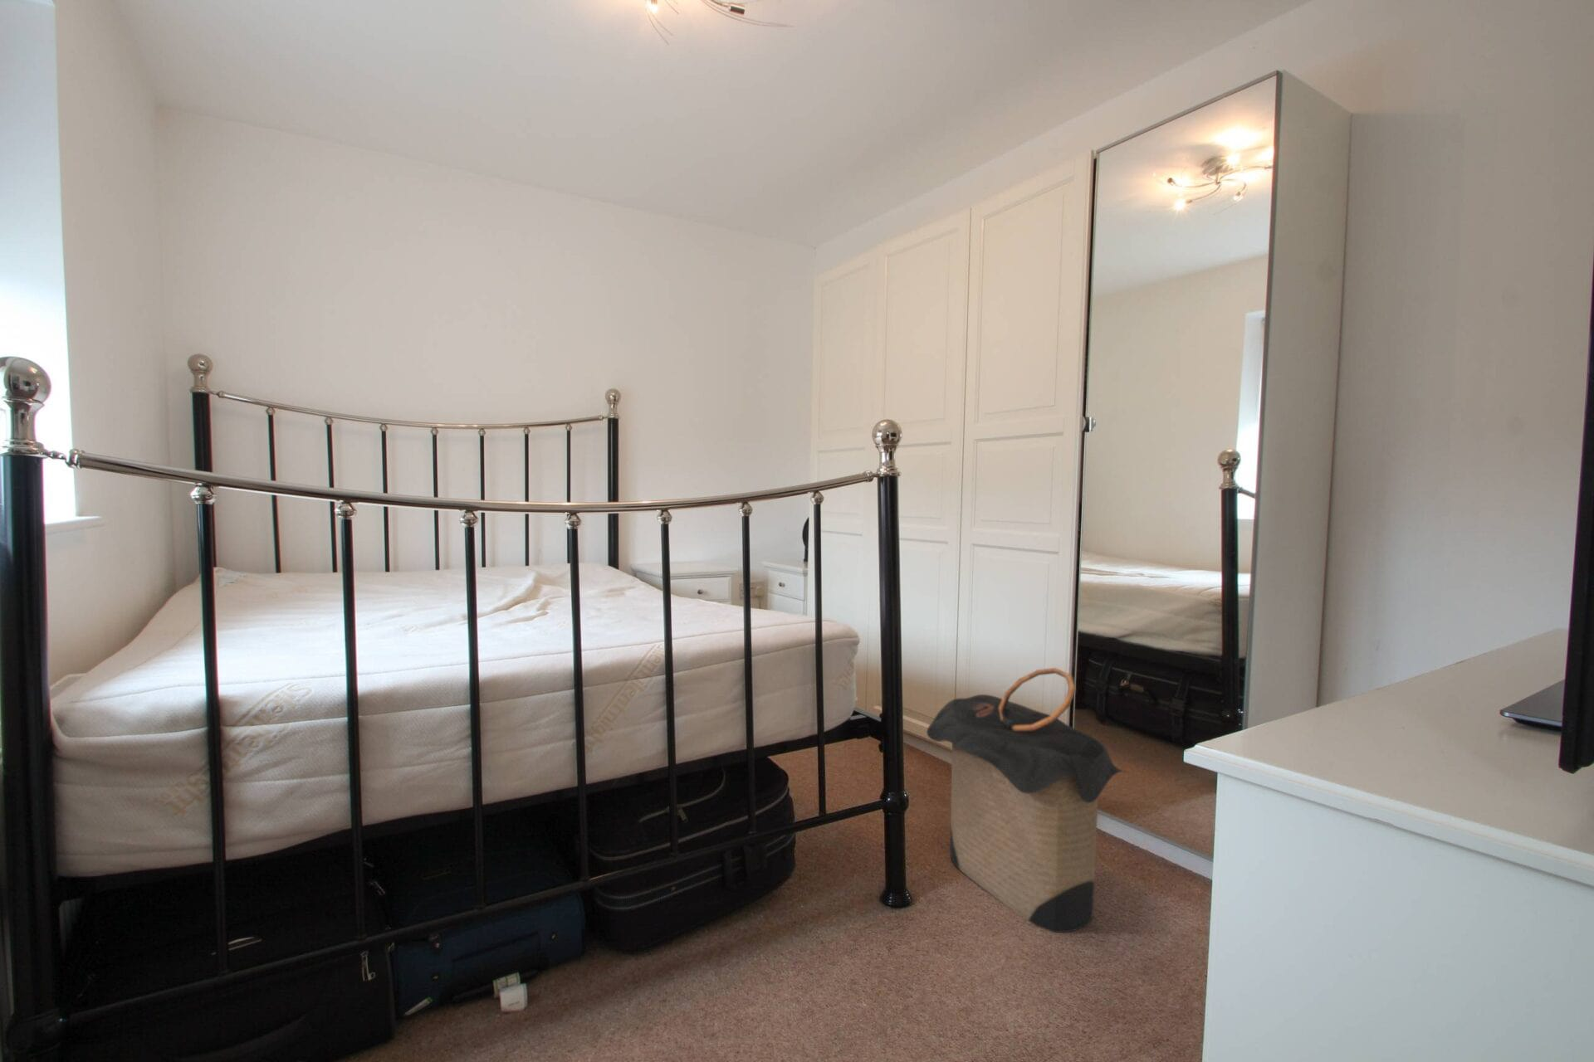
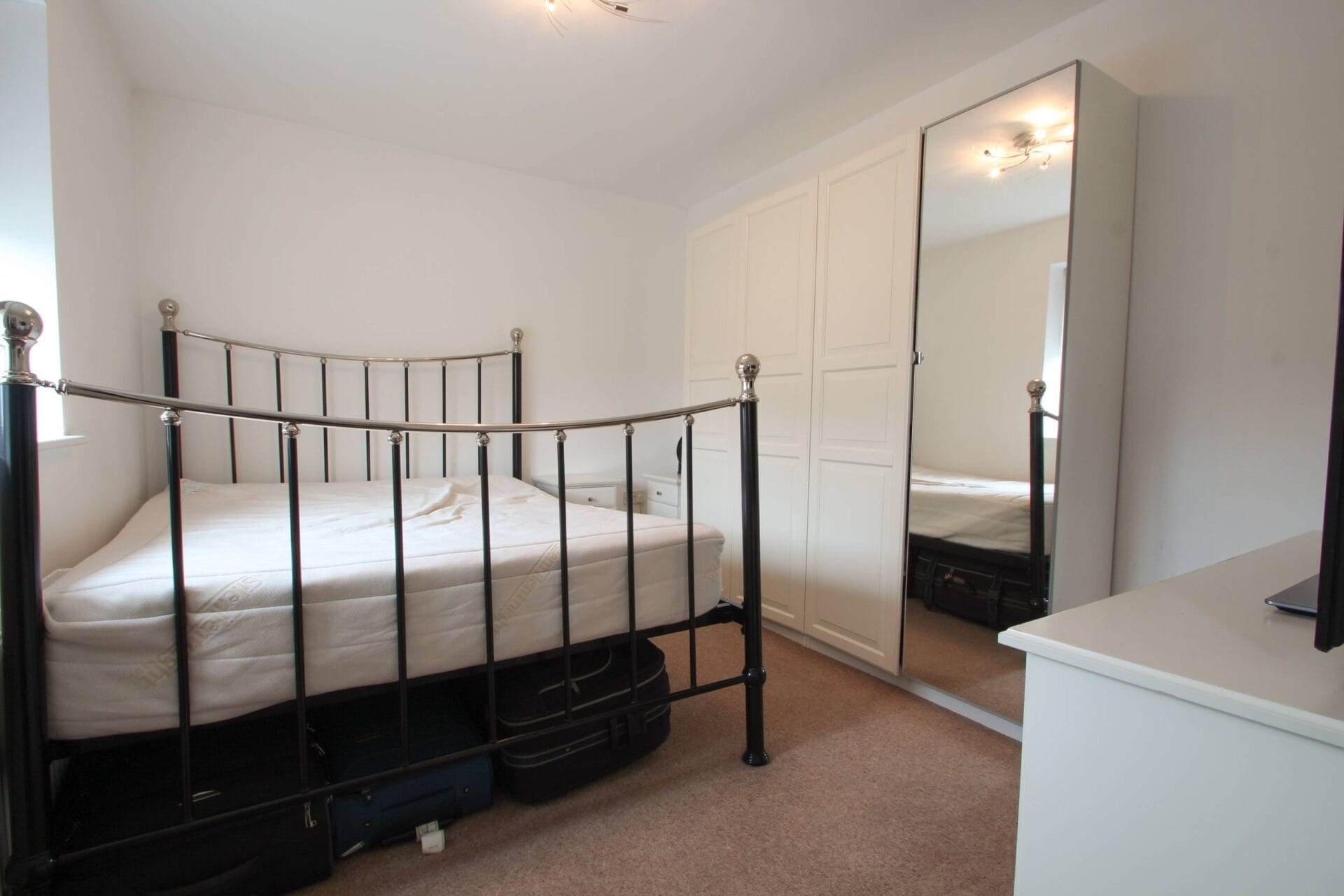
- laundry hamper [925,667,1126,933]
